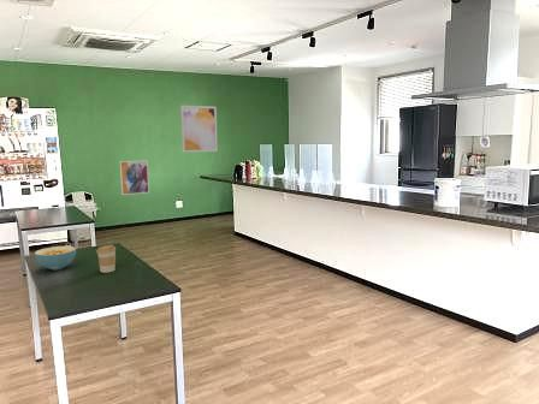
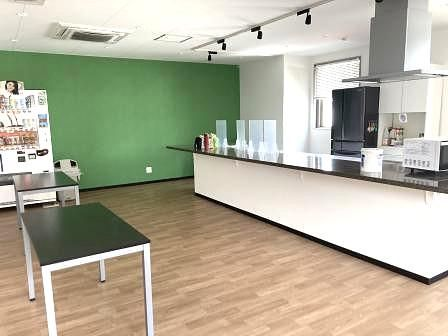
- cereal bowl [34,245,77,271]
- wall art [179,105,219,154]
- wall art [119,160,150,196]
- coffee cup [95,244,117,274]
